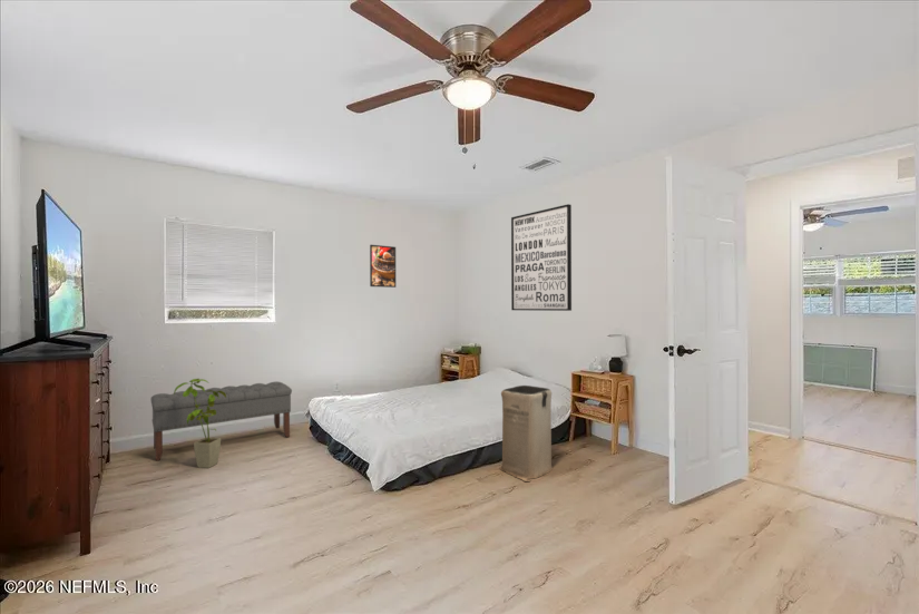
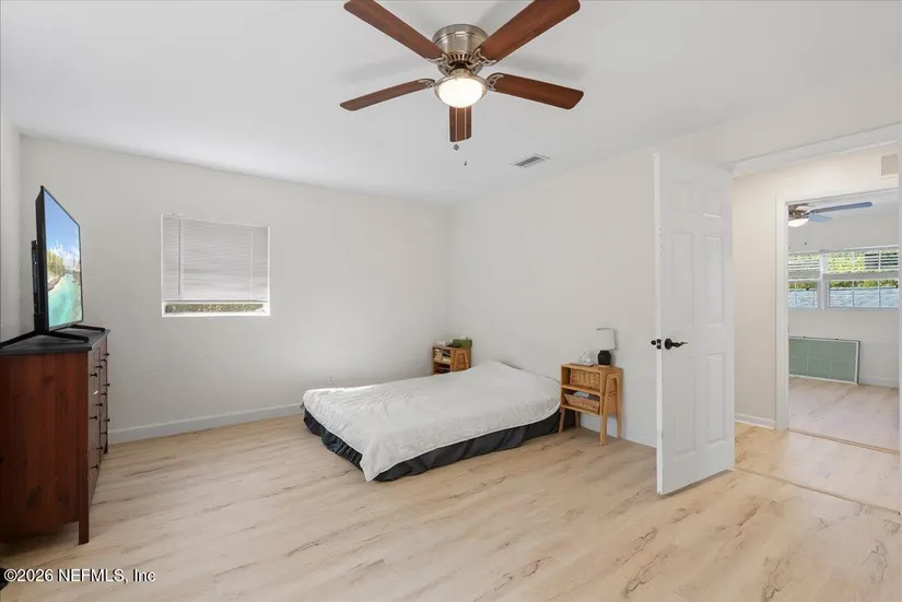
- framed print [369,244,397,289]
- laundry basket [498,384,554,483]
- house plant [173,378,226,469]
- bench [149,380,293,461]
- wall art [510,203,573,312]
